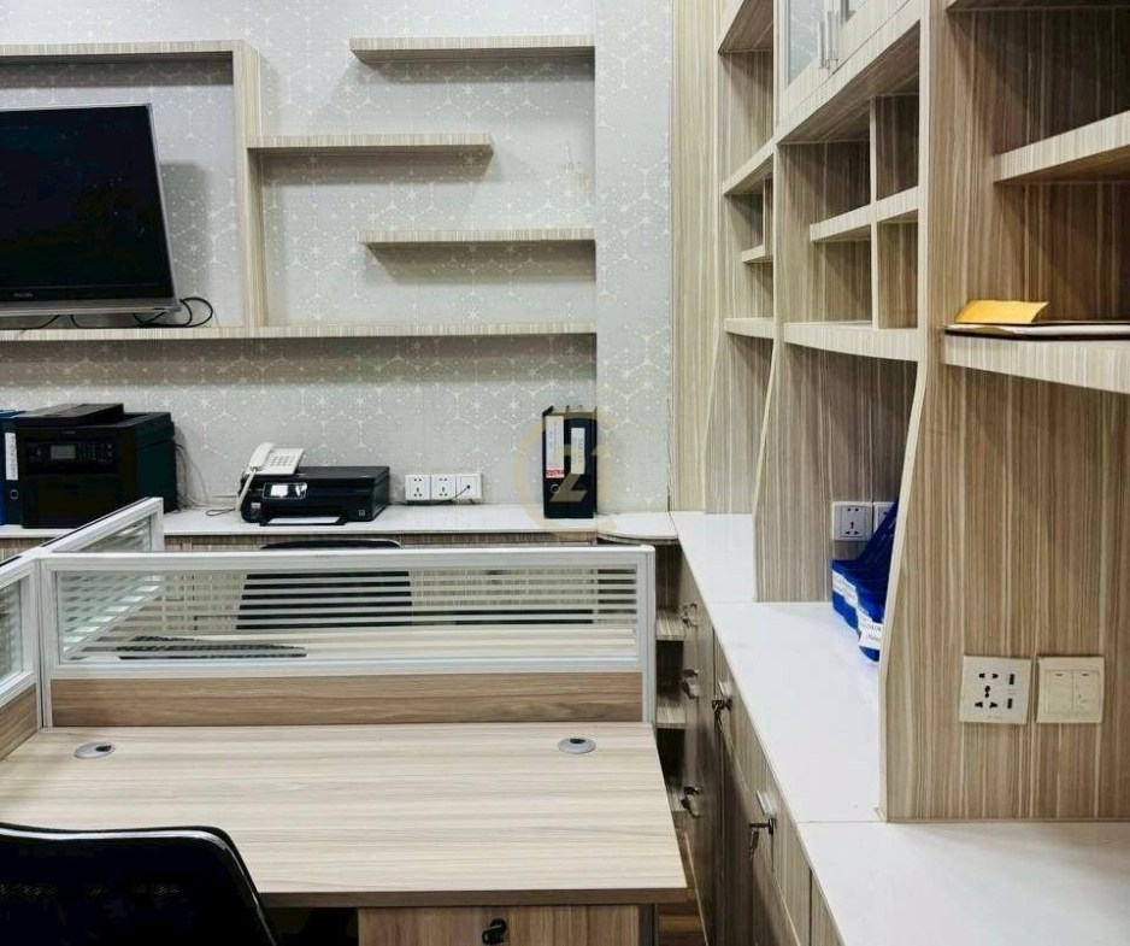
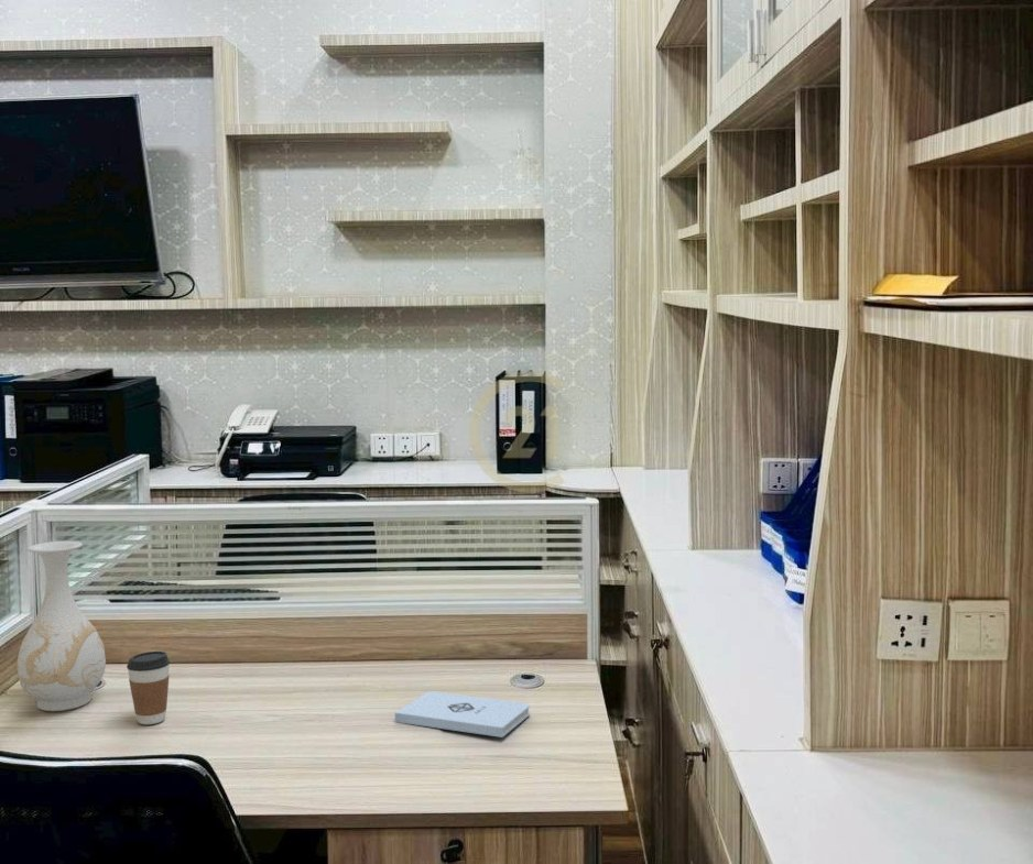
+ vase [15,540,107,712]
+ notepad [394,690,531,739]
+ coffee cup [126,650,171,725]
